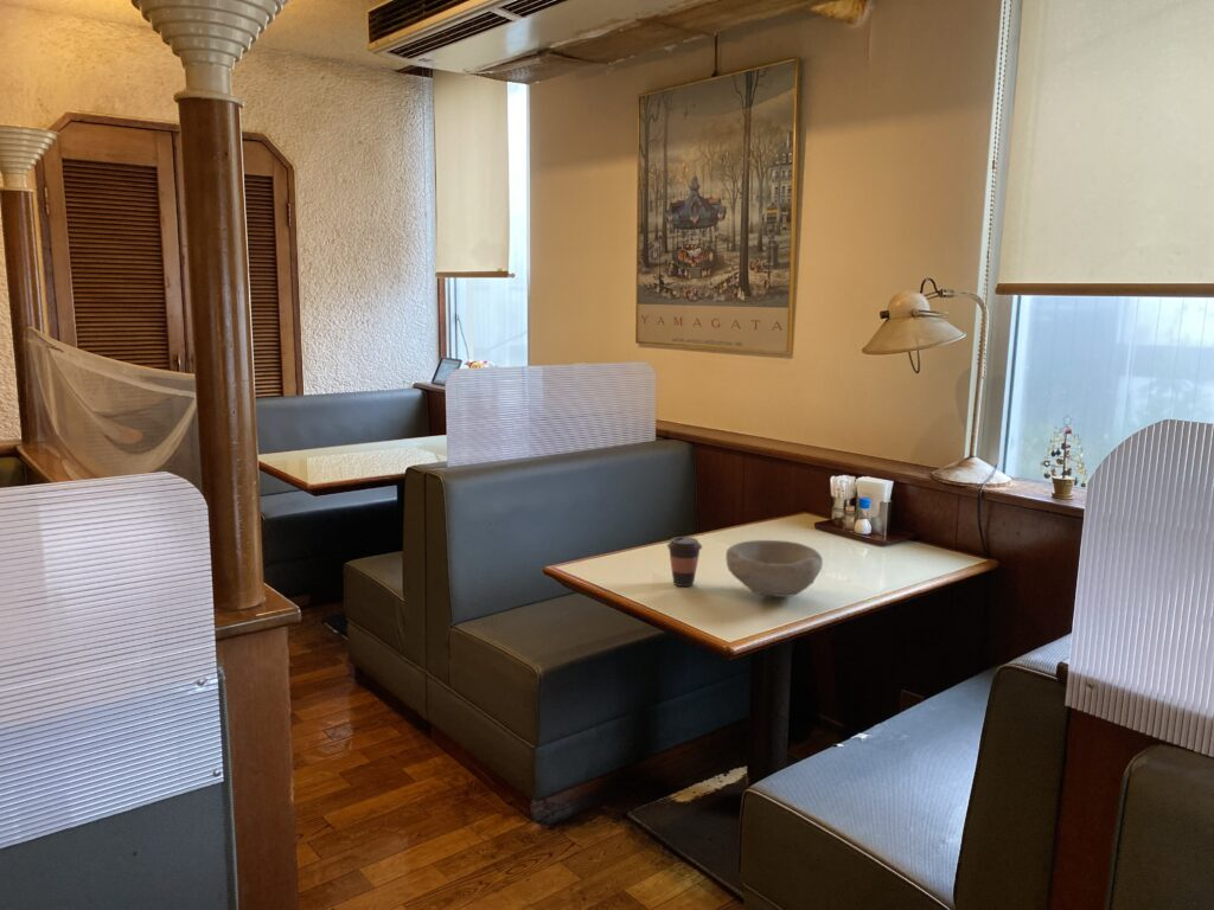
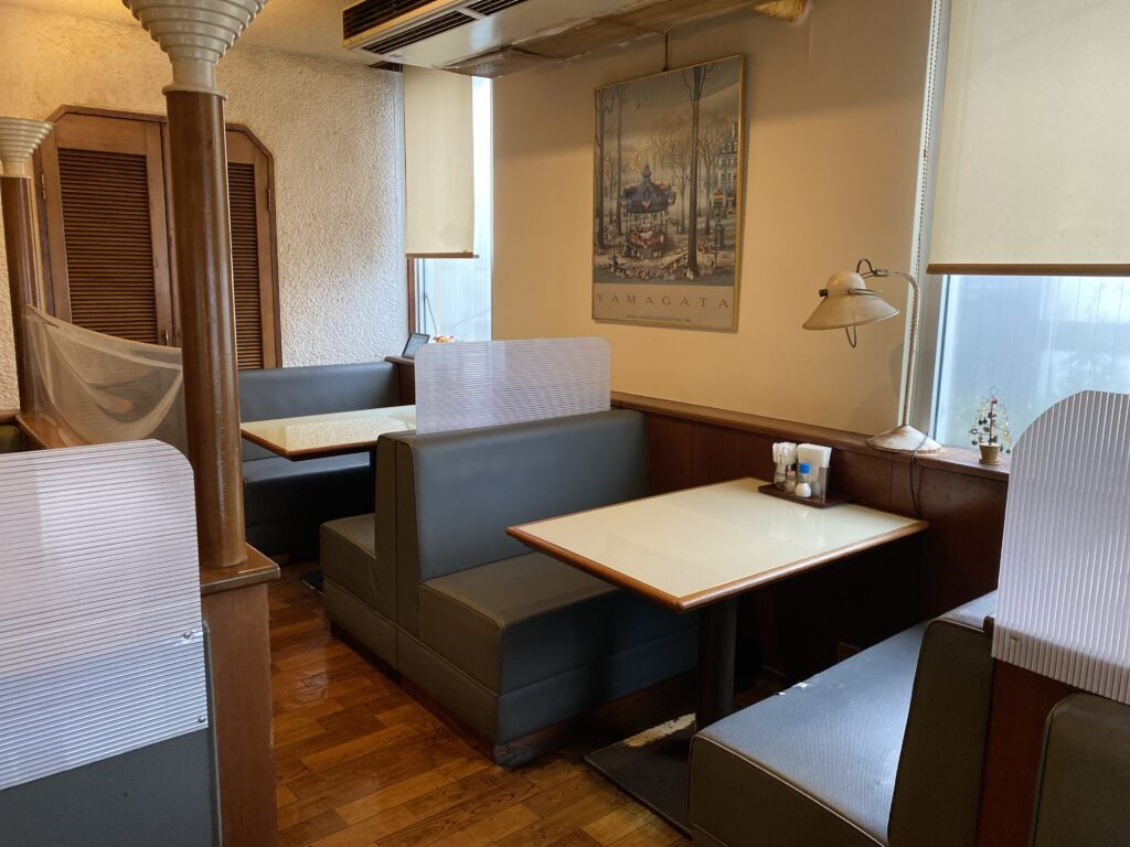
- bowl [726,539,824,598]
- coffee cup [666,536,703,588]
